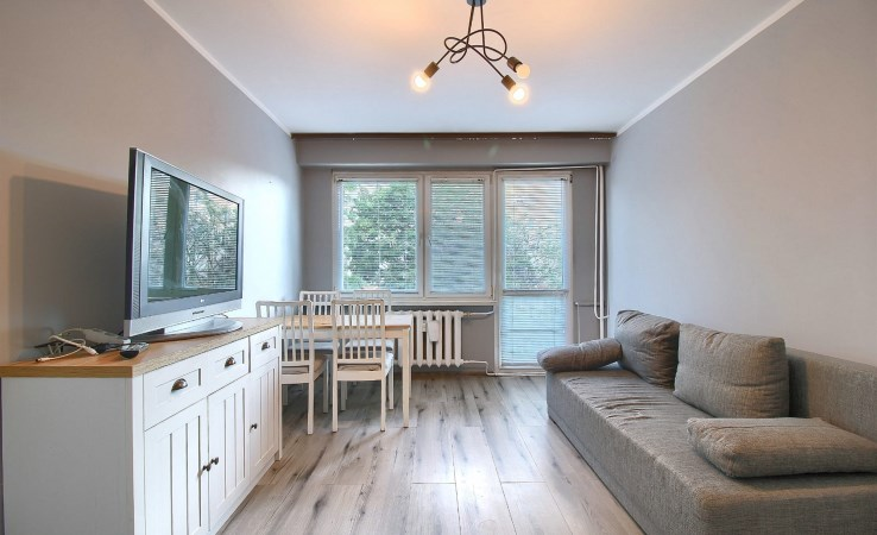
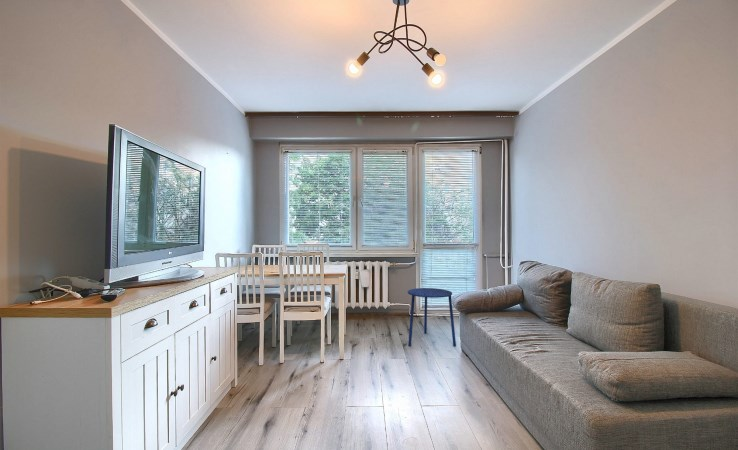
+ side table [407,287,457,347]
